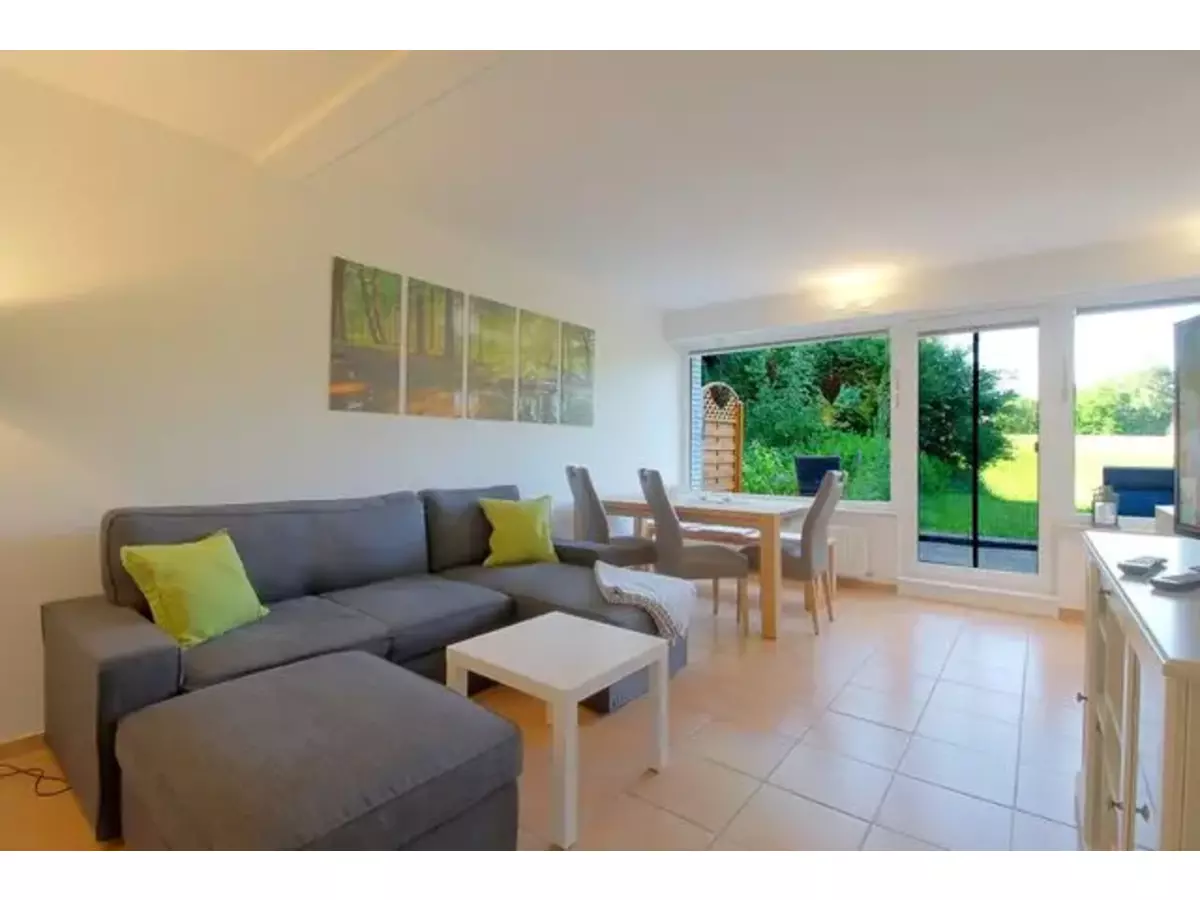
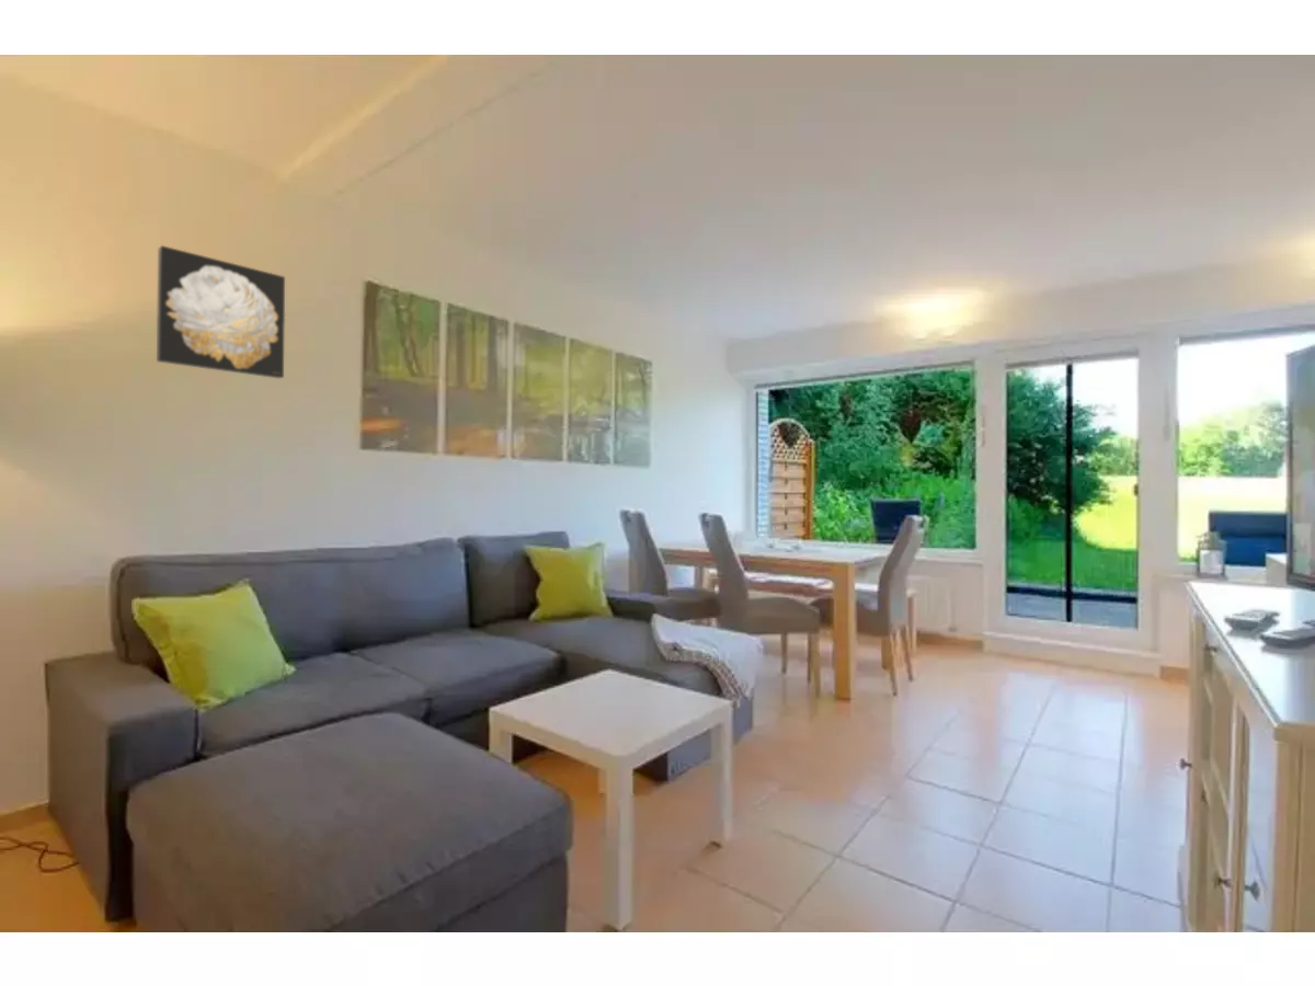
+ wall art [156,244,286,379]
